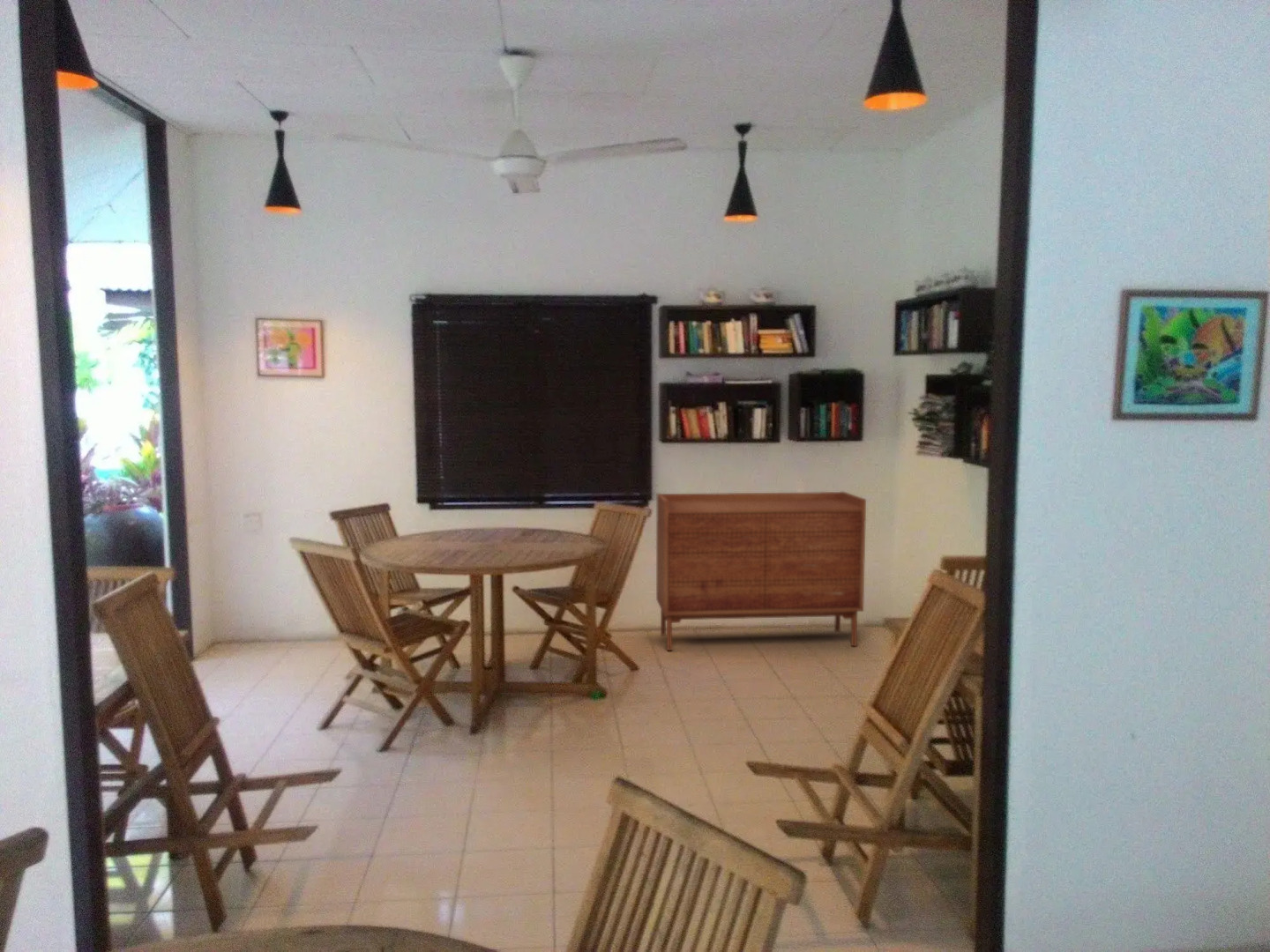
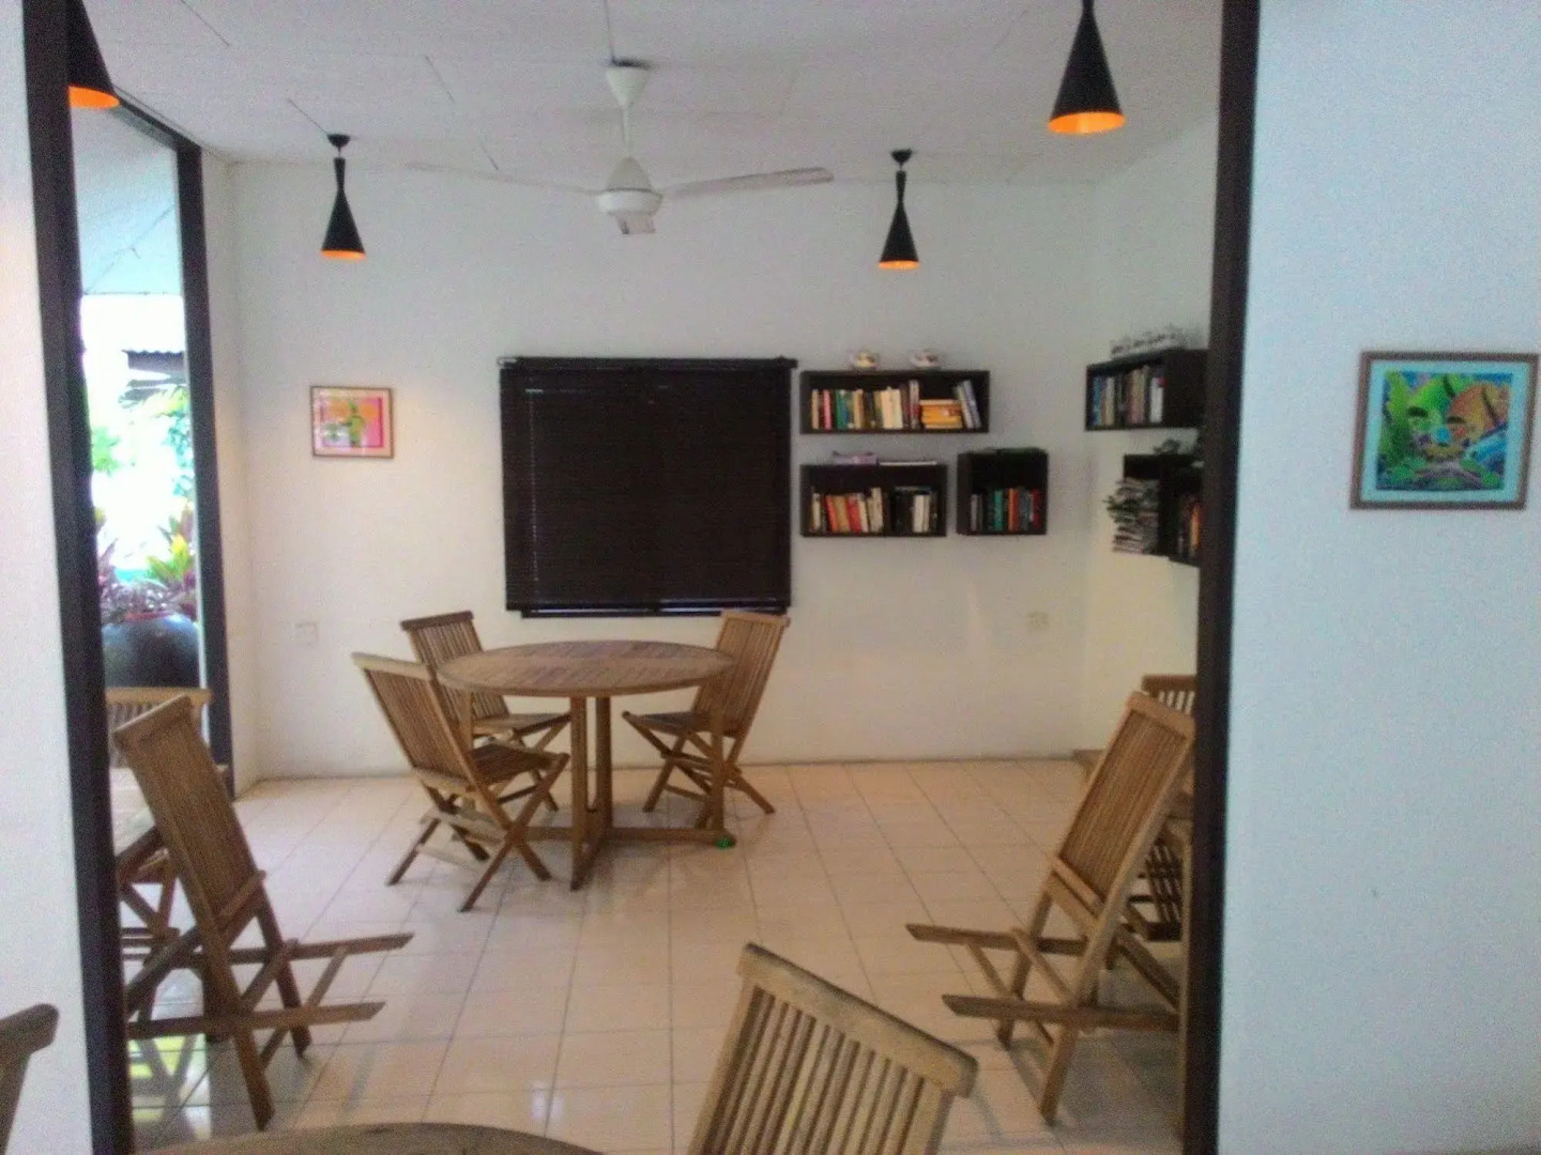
- sideboard [655,491,867,651]
